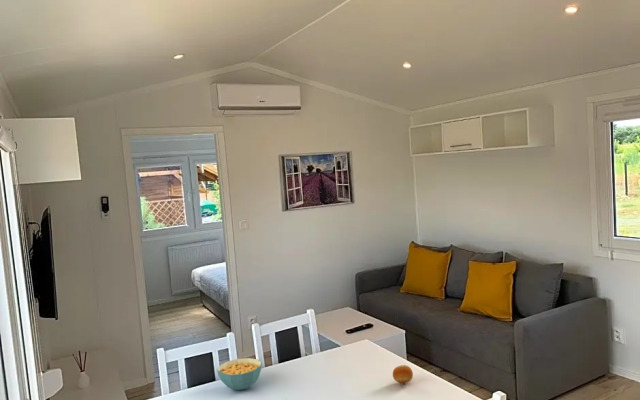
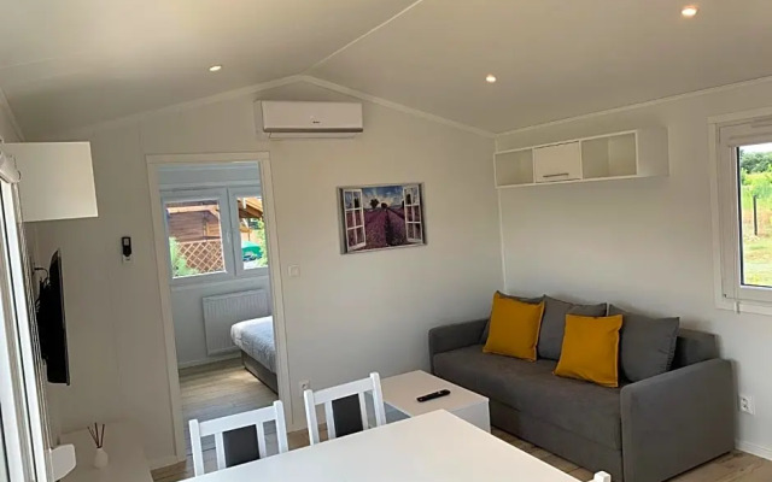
- fruit [392,364,414,384]
- cereal bowl [216,357,263,391]
